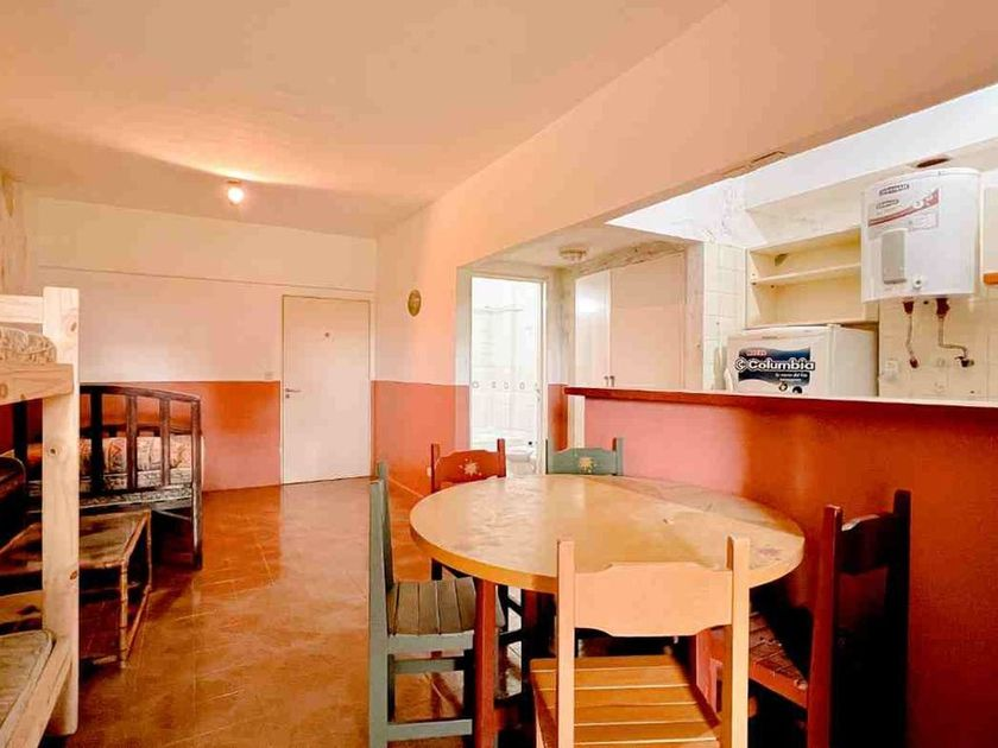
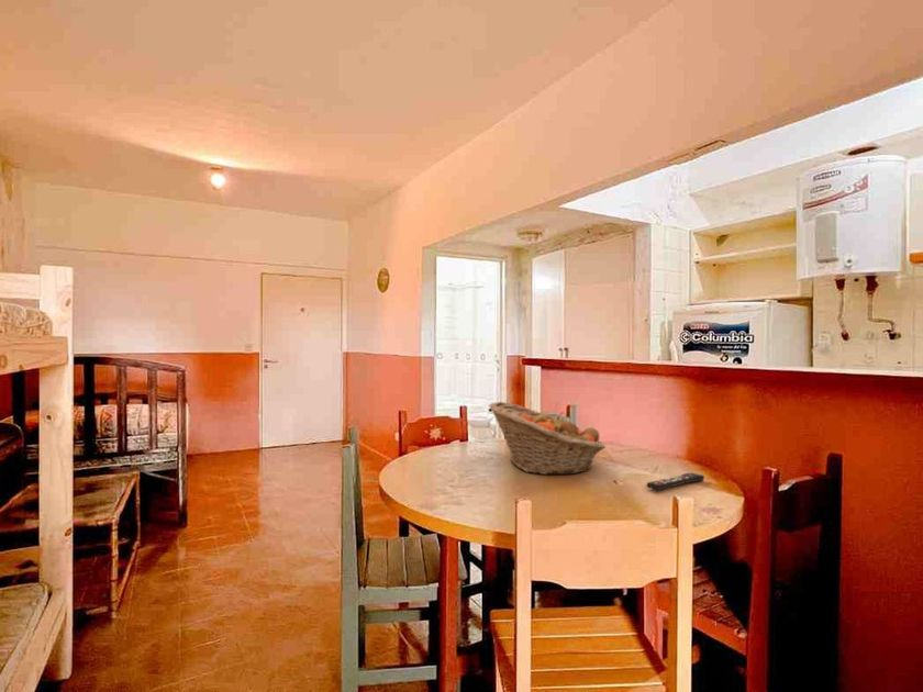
+ remote control [645,471,705,491]
+ fruit basket [488,401,607,476]
